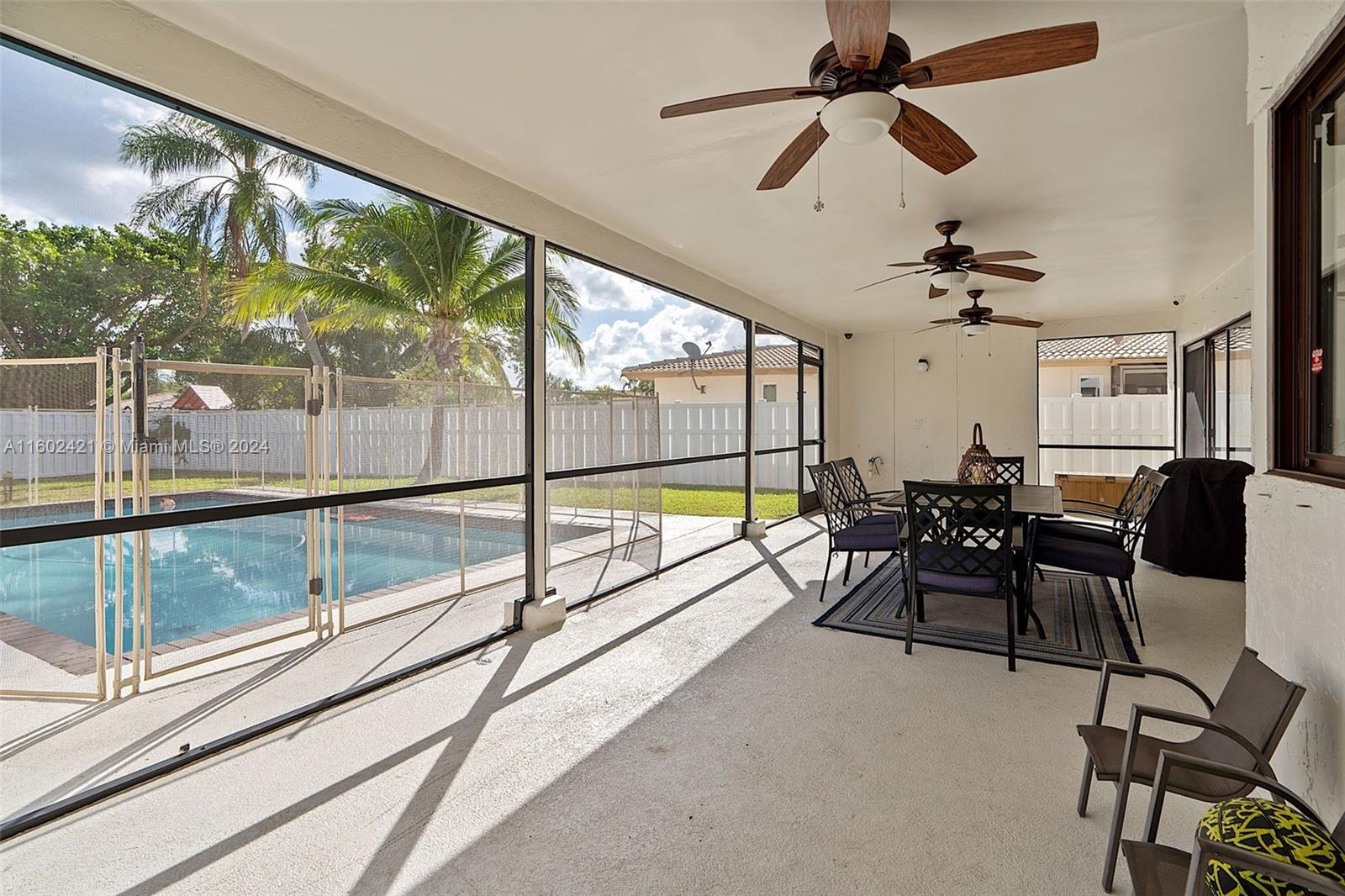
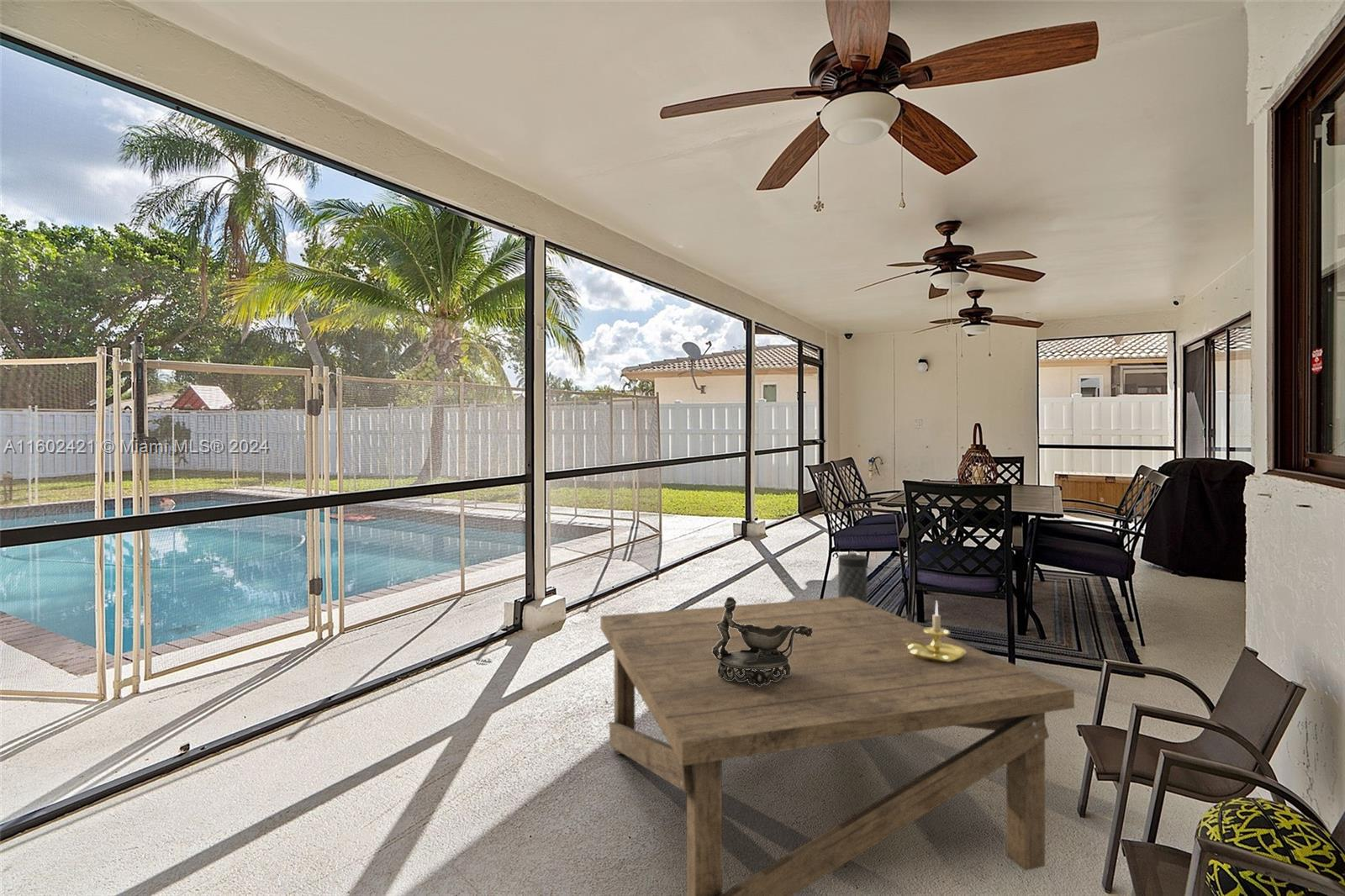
+ coffee table [599,597,1075,896]
+ canister [829,551,868,603]
+ candle holder [905,599,966,662]
+ decorative bowl [712,596,813,686]
